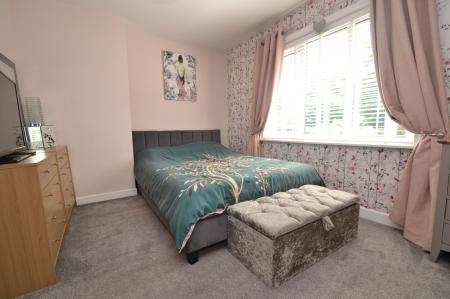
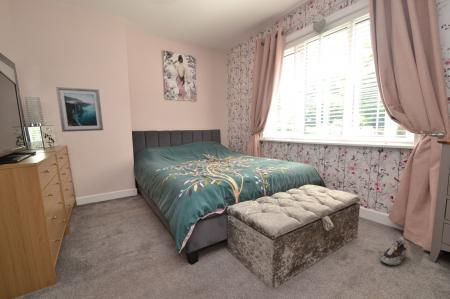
+ wall art [55,86,104,133]
+ shoe [379,236,408,266]
